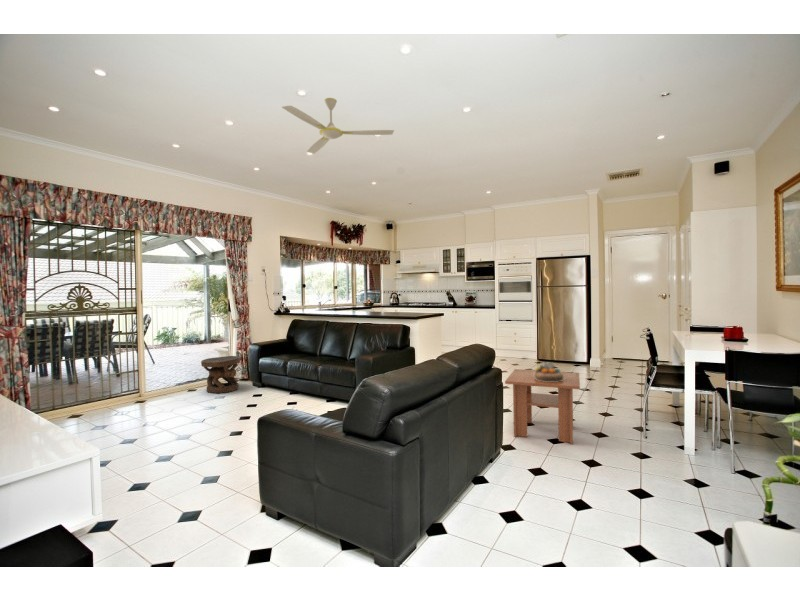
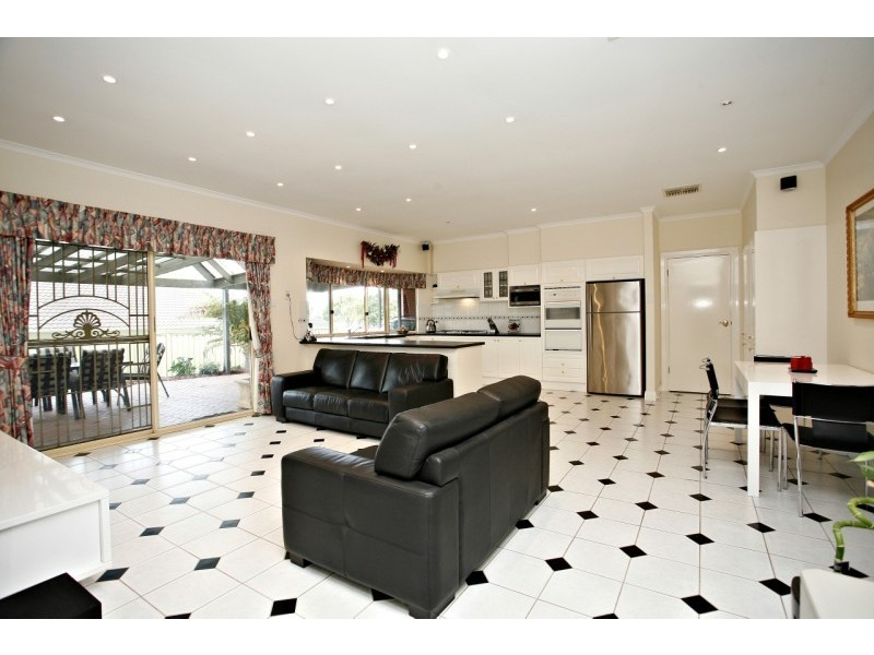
- side table [200,355,241,394]
- decorative bowl [534,362,564,382]
- ceiling fan [281,97,395,155]
- coffee table [504,368,581,445]
